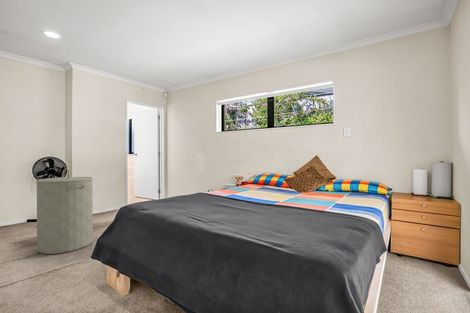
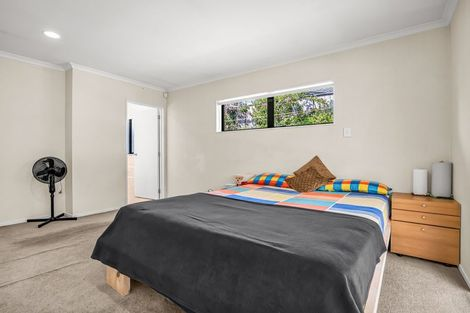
- laundry hamper [35,167,94,255]
